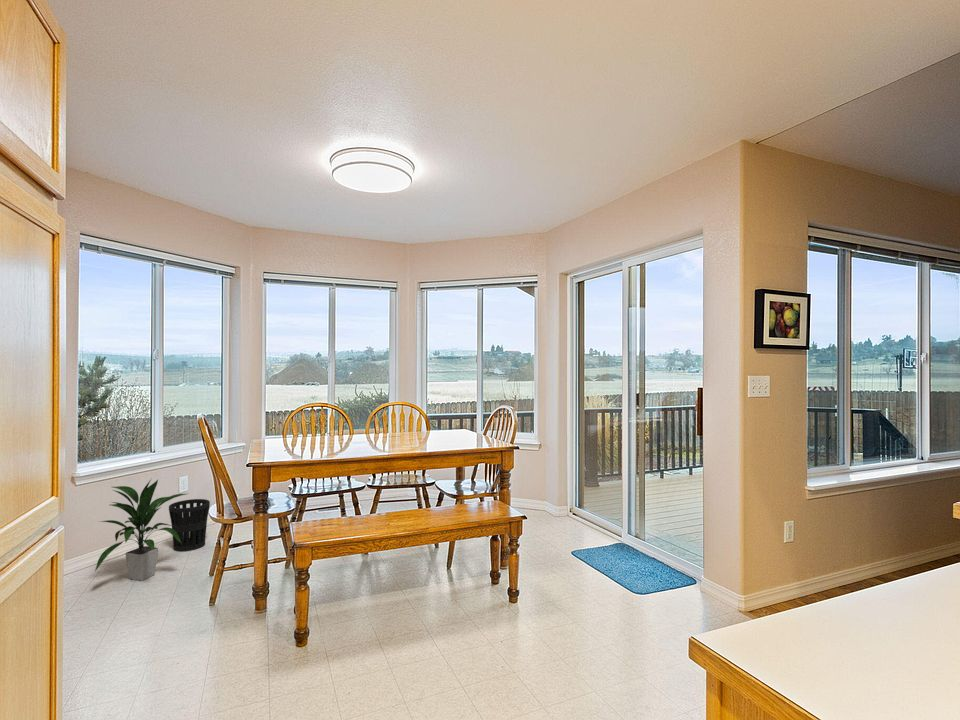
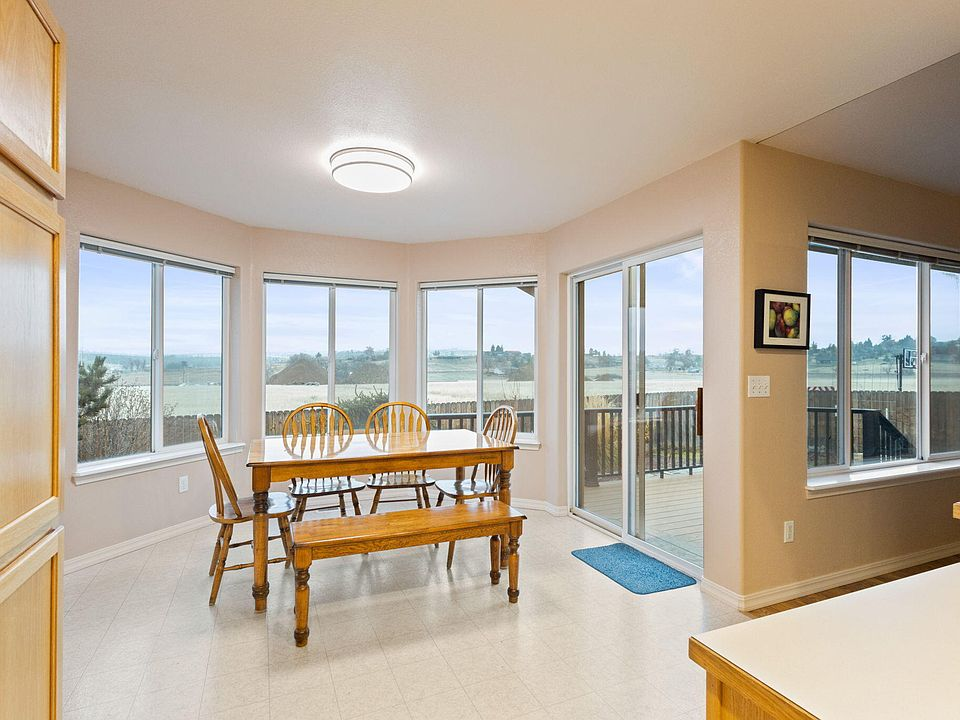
- indoor plant [94,477,190,582]
- wastebasket [168,498,211,552]
